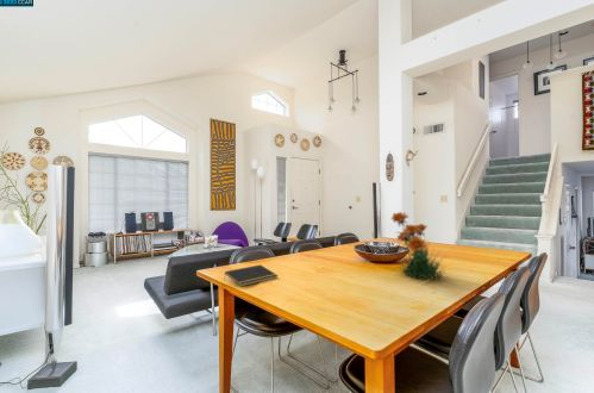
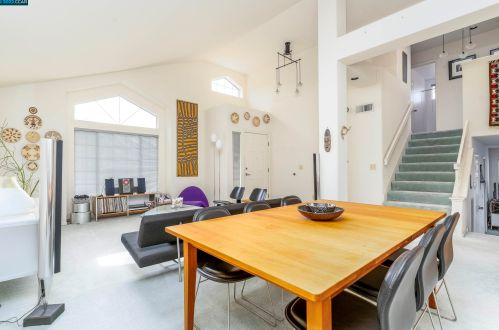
- notepad [223,263,280,287]
- flower plant [389,211,450,281]
